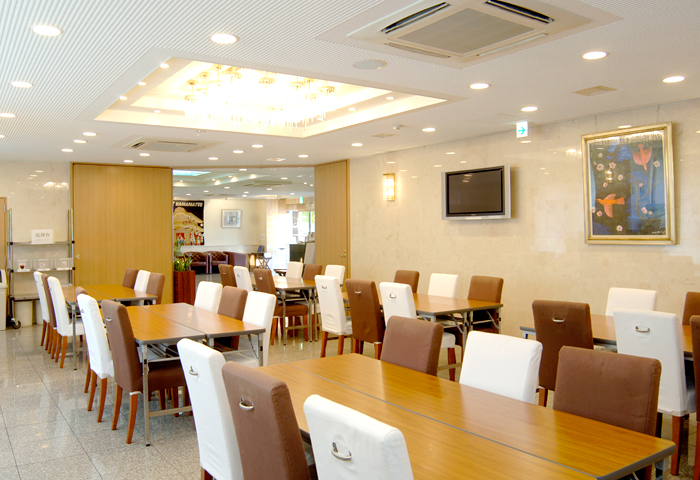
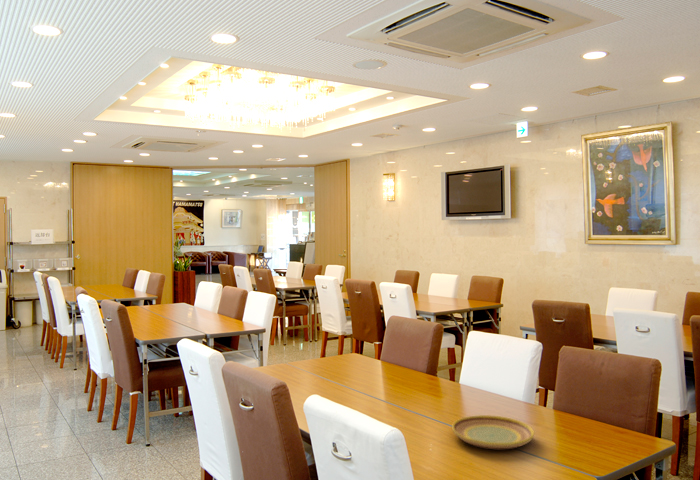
+ plate [451,414,535,450]
